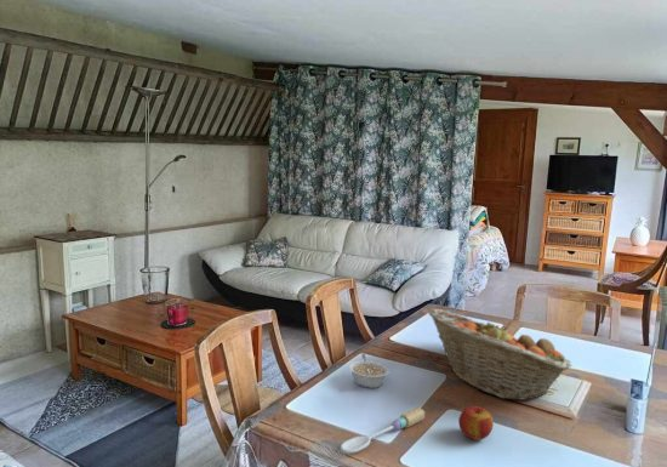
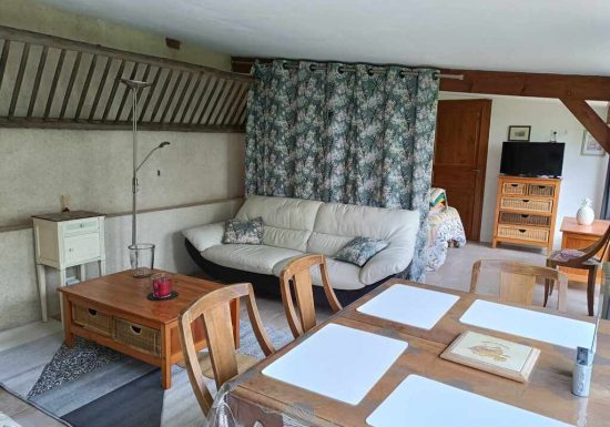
- legume [347,353,390,389]
- fruit basket [427,308,574,401]
- apple [457,405,495,442]
- spoon [340,406,426,455]
